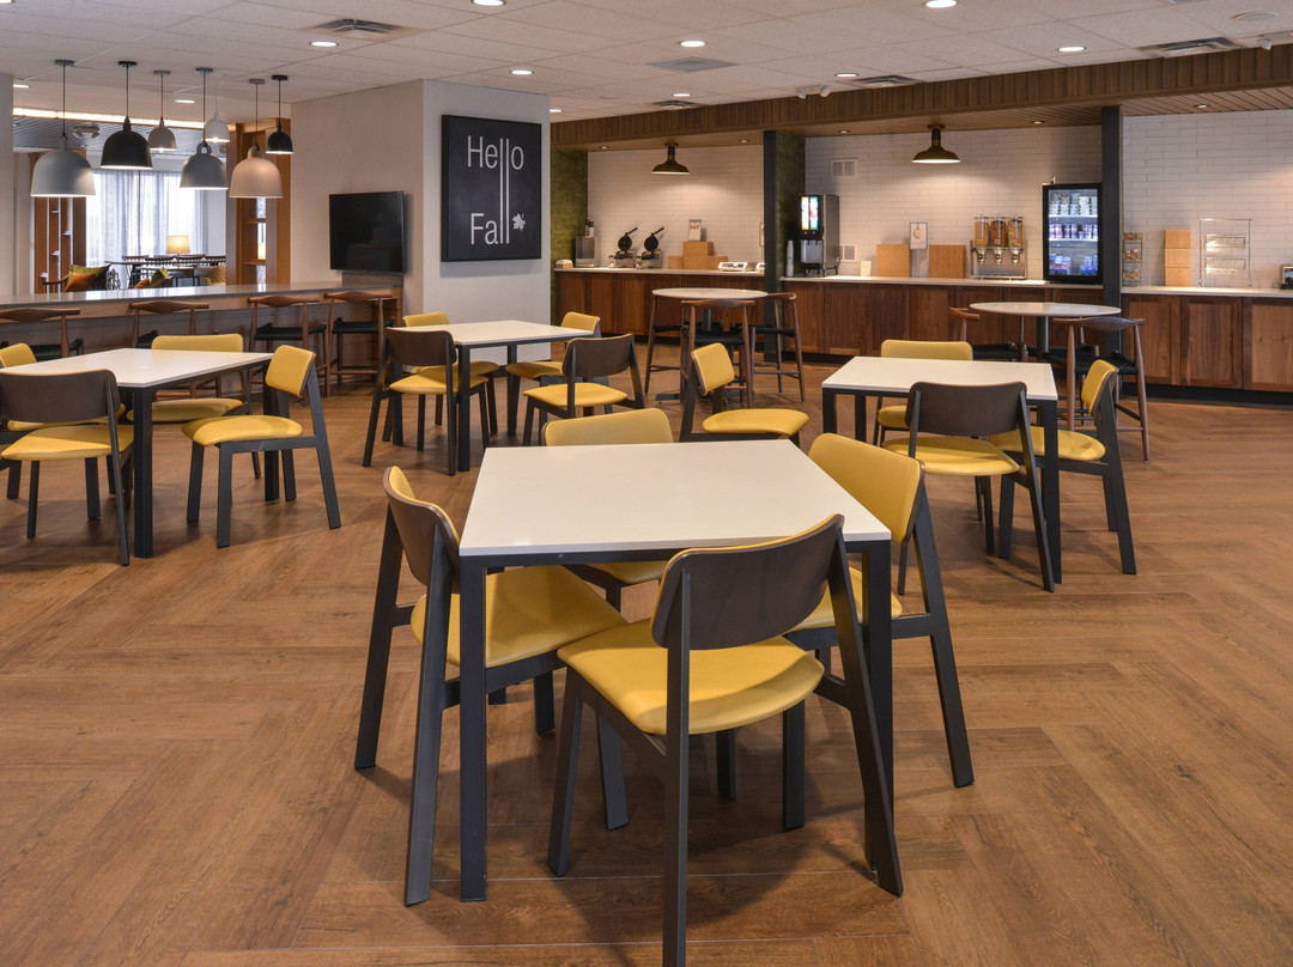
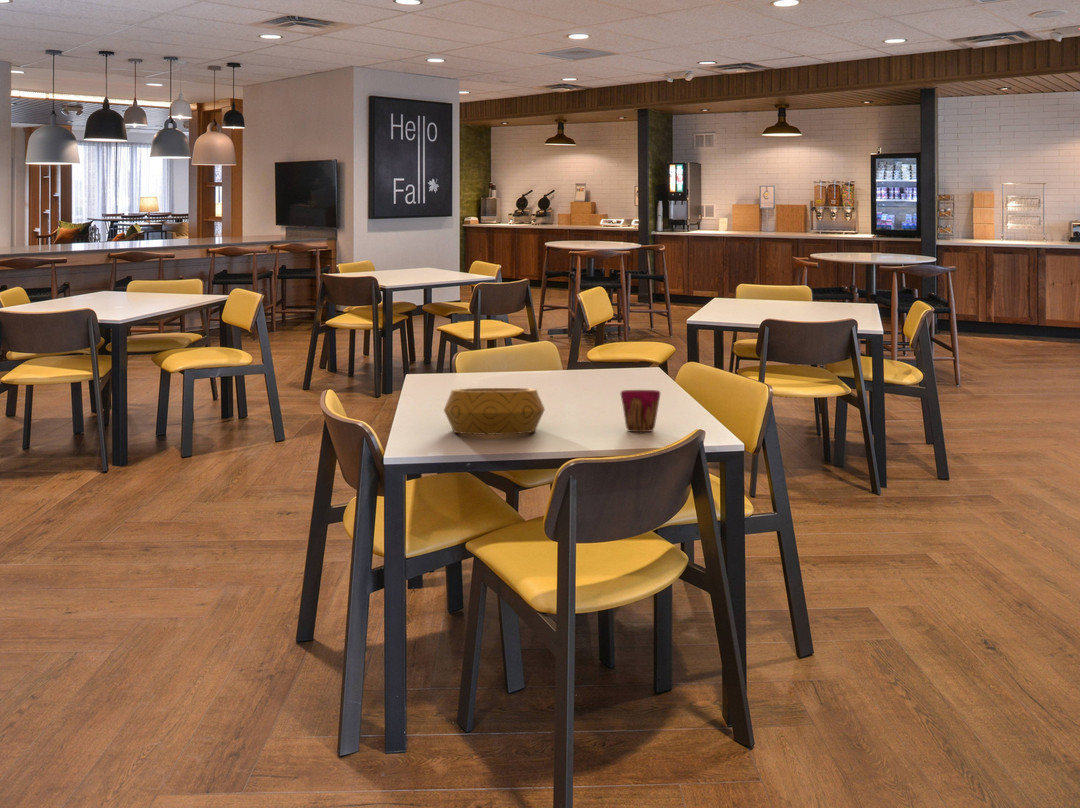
+ decorative bowl [443,387,546,436]
+ cup [620,389,661,433]
